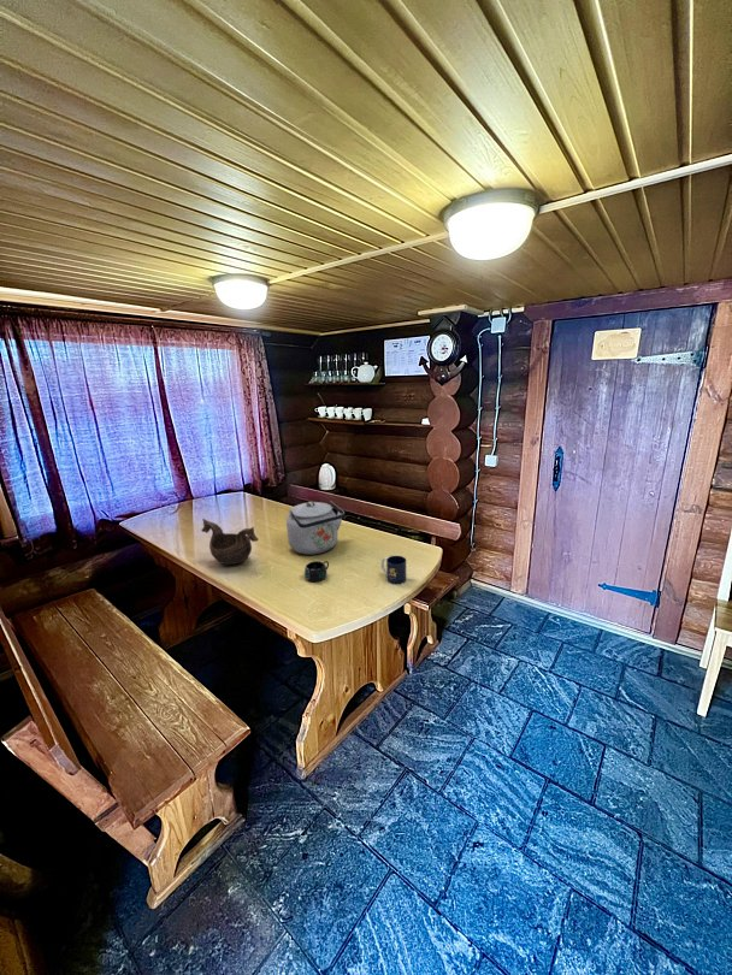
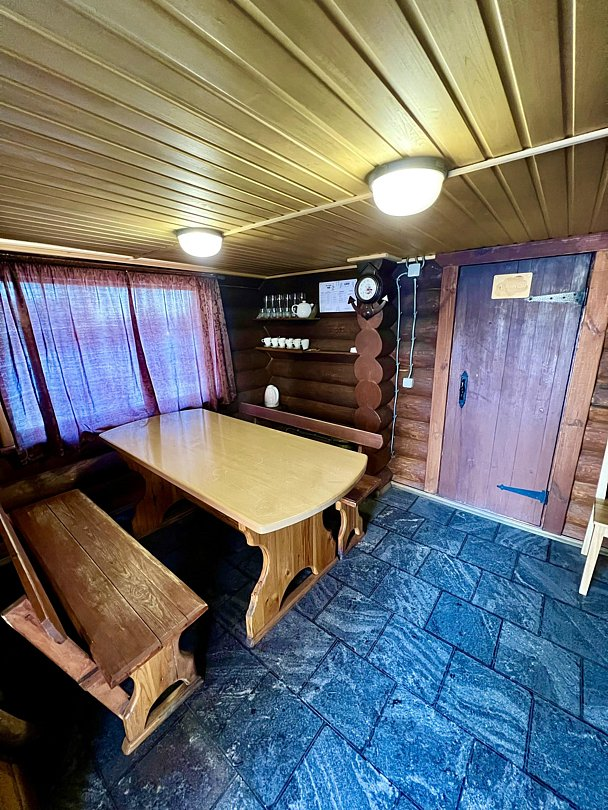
- mug [303,560,330,583]
- mug [380,555,407,586]
- decorative bowl [200,518,260,566]
- kettle [285,500,346,556]
